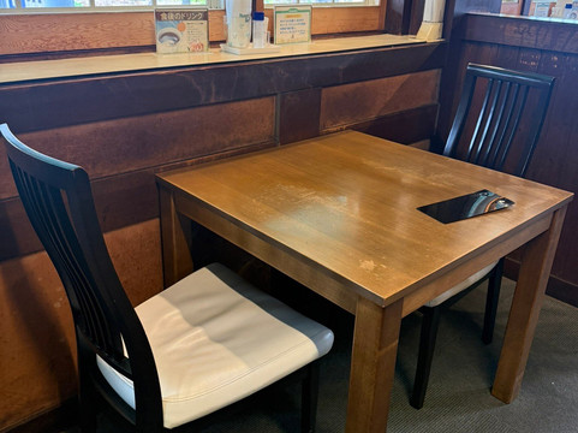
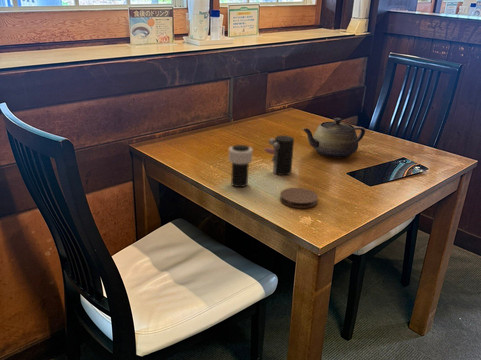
+ cup [227,144,254,188]
+ cup [263,134,295,176]
+ coaster [279,187,319,209]
+ teapot [301,117,366,159]
